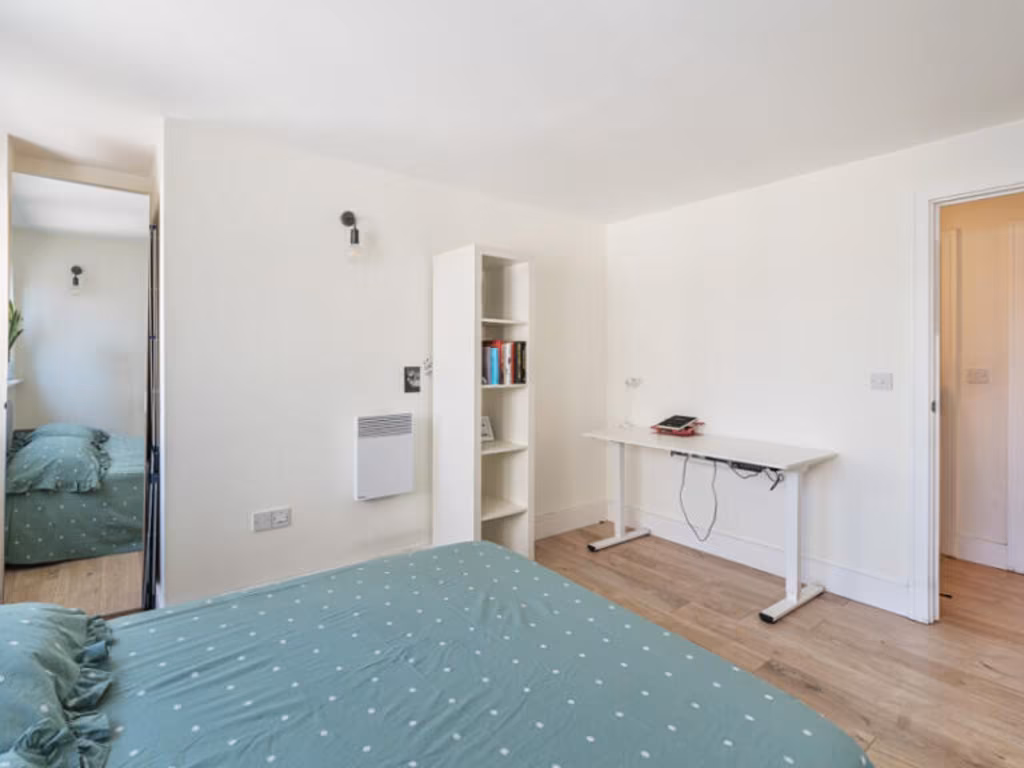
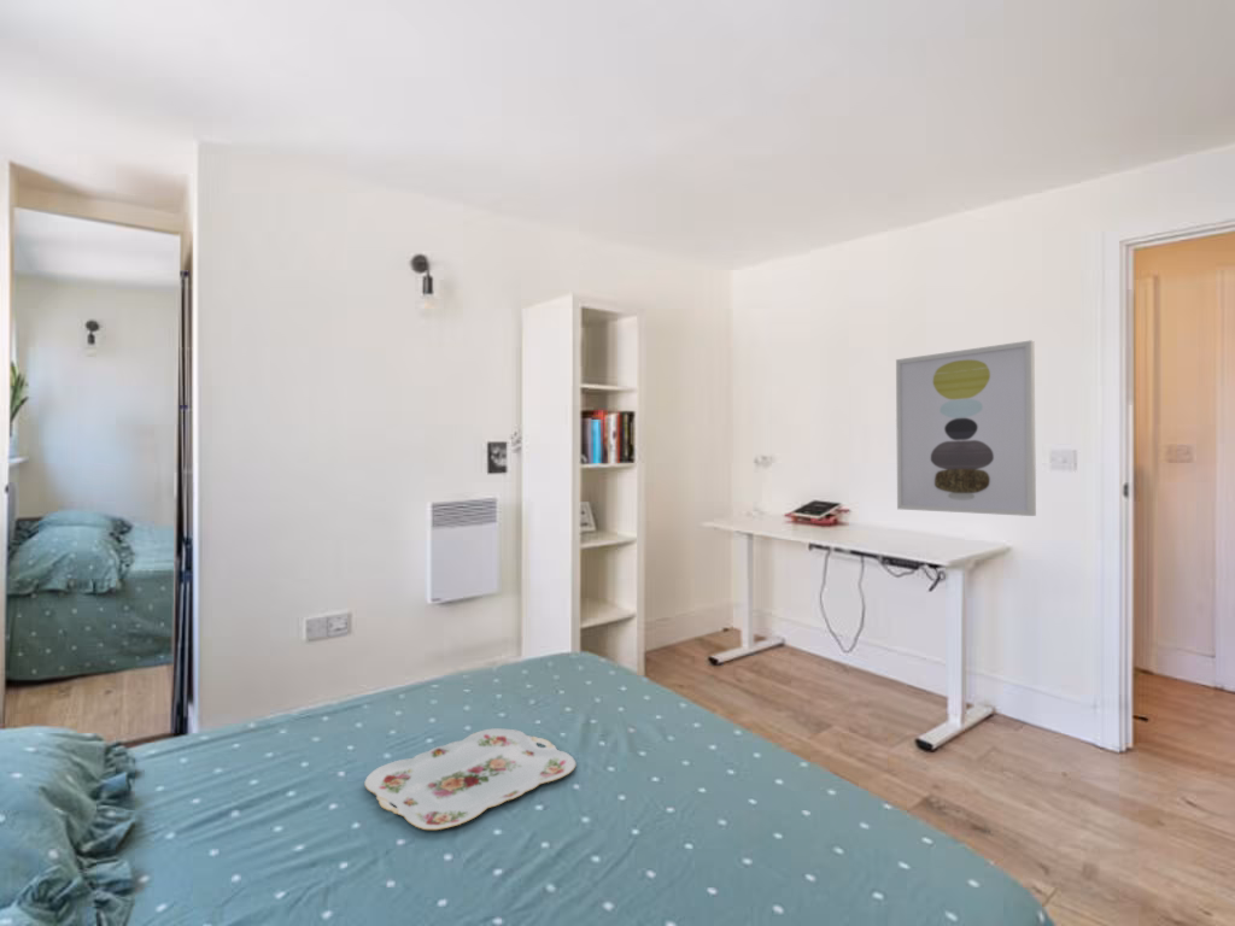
+ serving tray [363,727,576,831]
+ wall art [895,339,1037,517]
